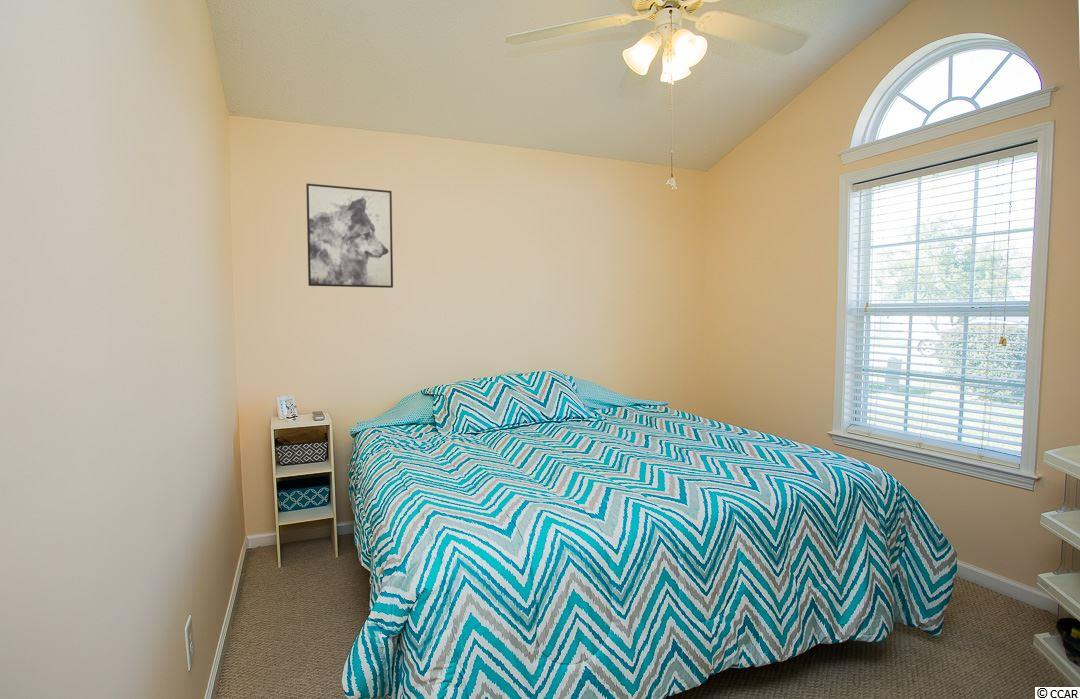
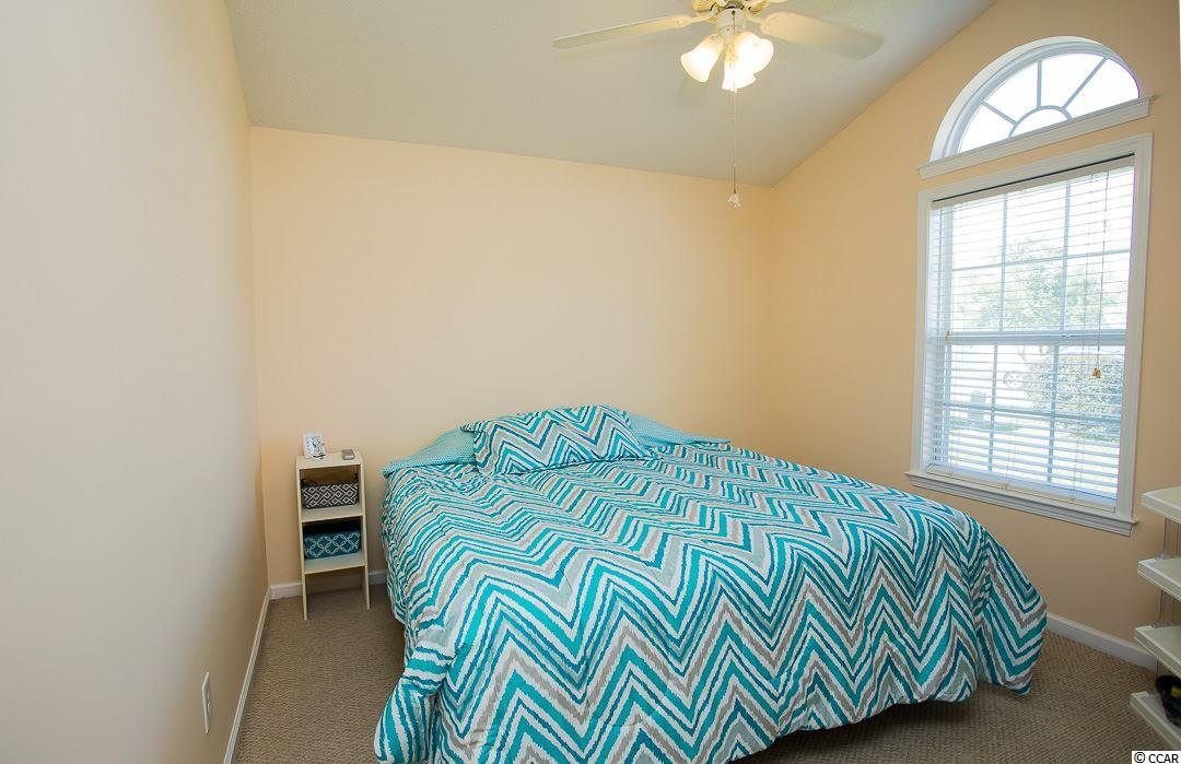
- wall art [305,182,394,289]
